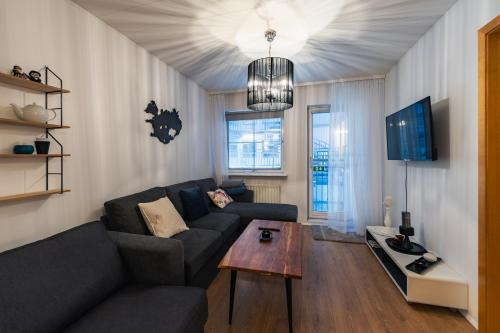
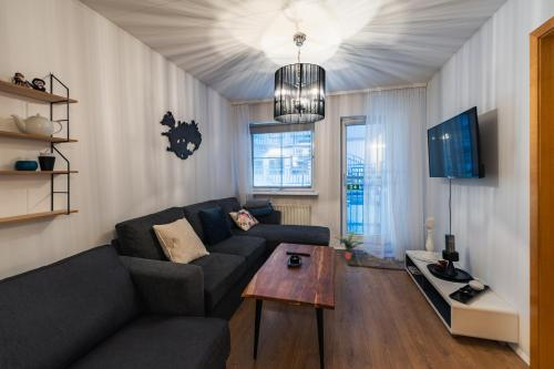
+ potted plant [334,229,363,260]
